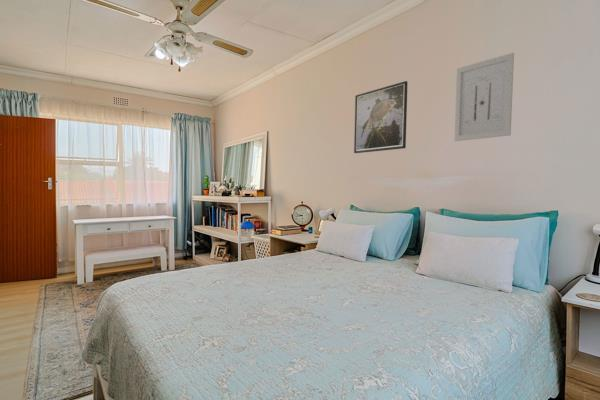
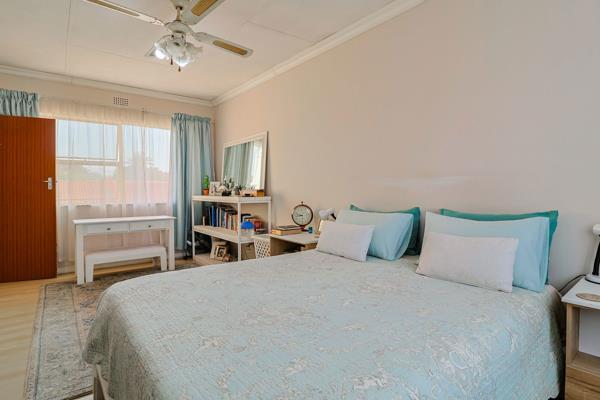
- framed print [353,80,409,154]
- wall art [453,52,515,142]
